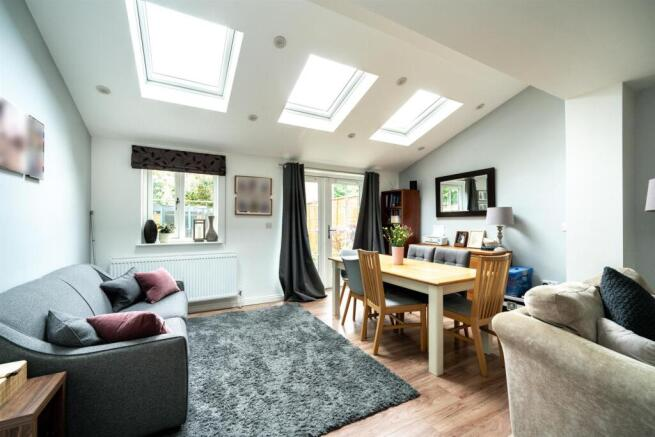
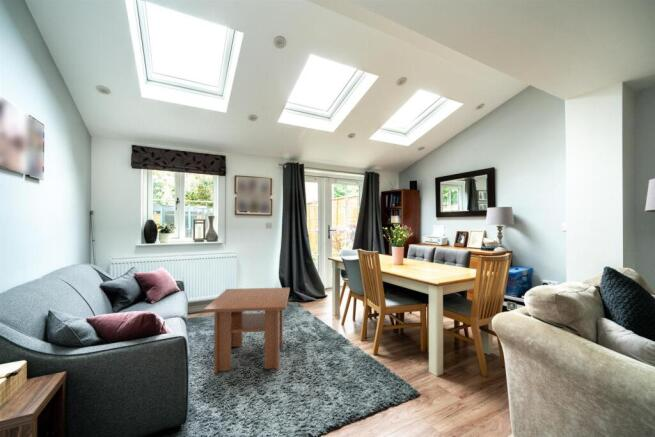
+ coffee table [203,287,291,374]
